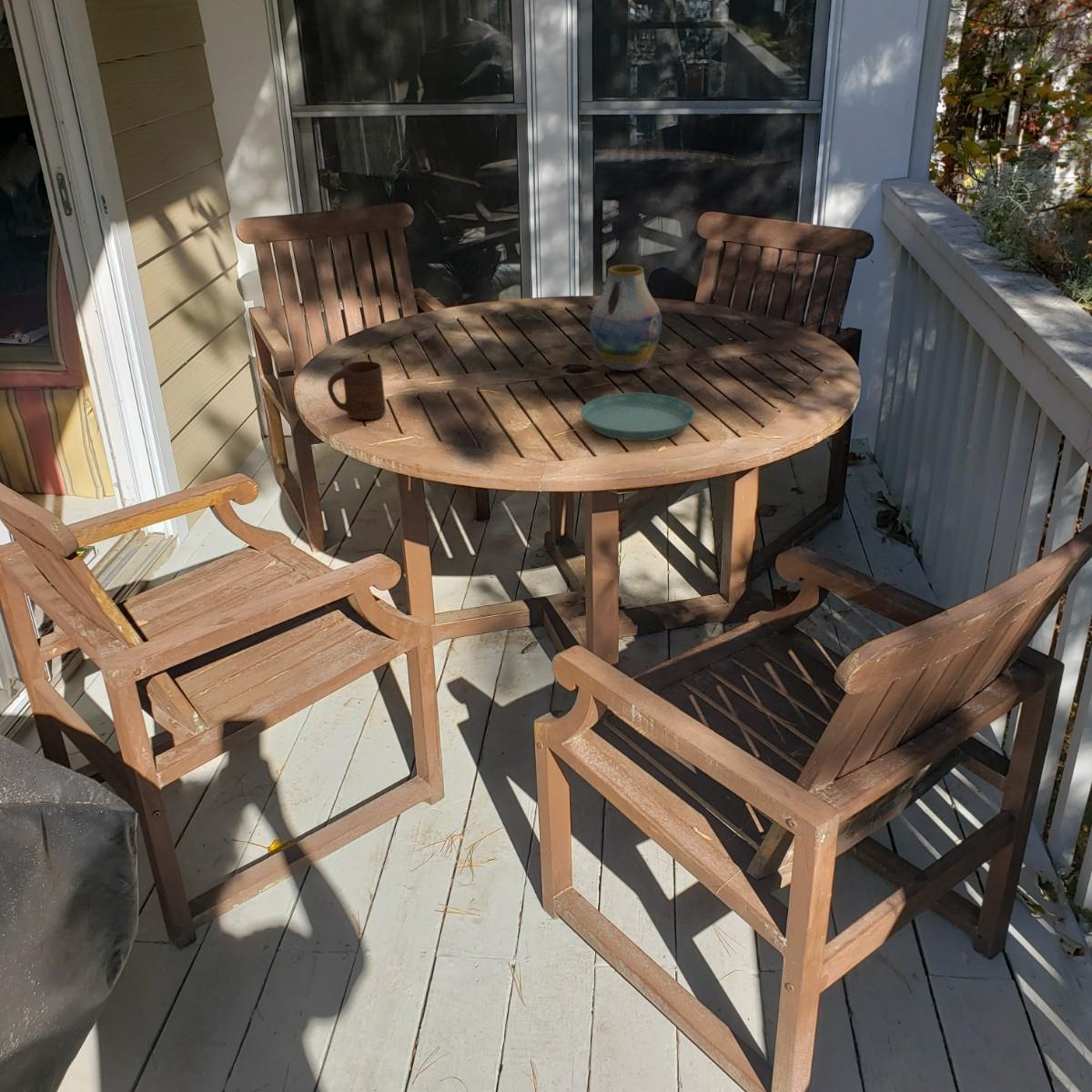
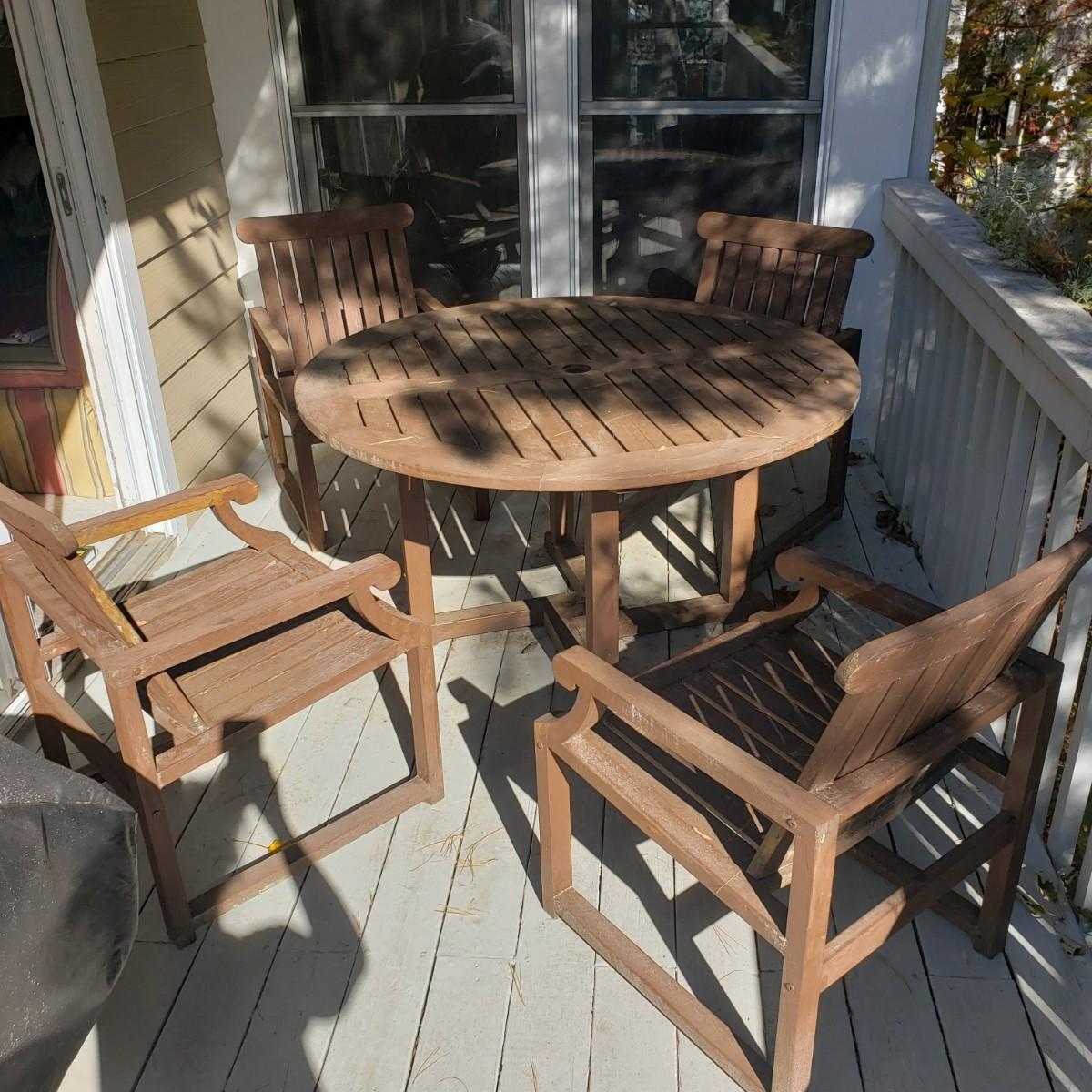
- vase [589,264,662,372]
- saucer [580,392,696,441]
- cup [327,360,387,421]
